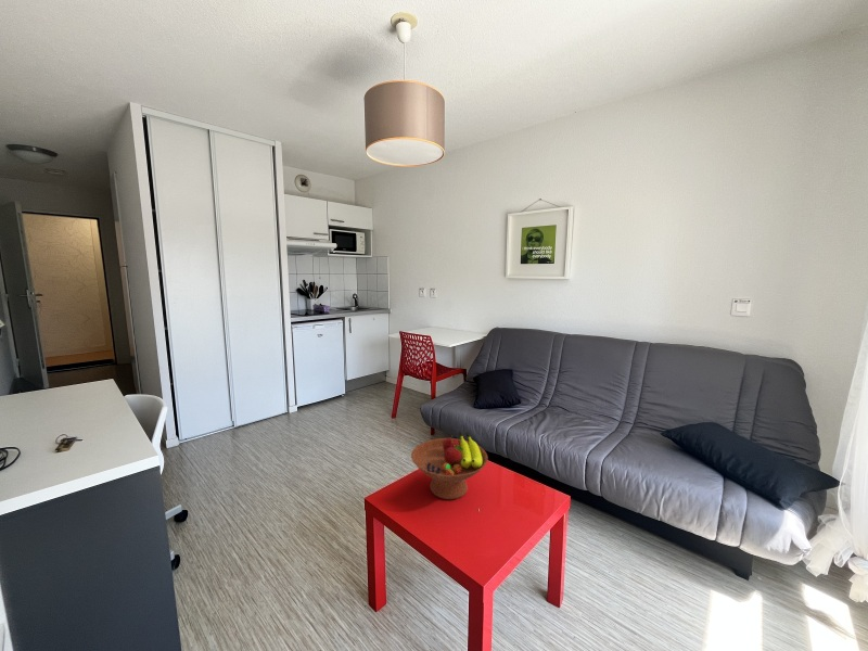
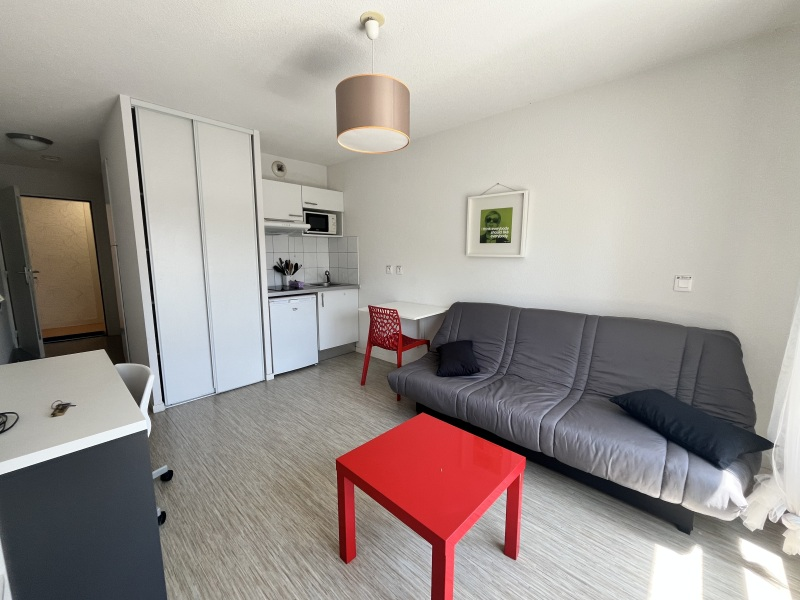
- fruit bowl [410,431,489,500]
